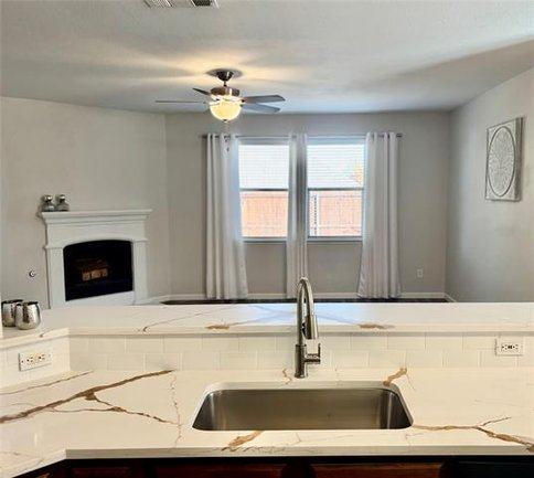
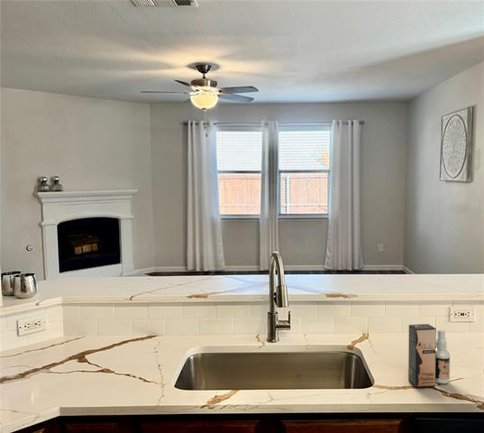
+ spray bottle [407,323,451,389]
